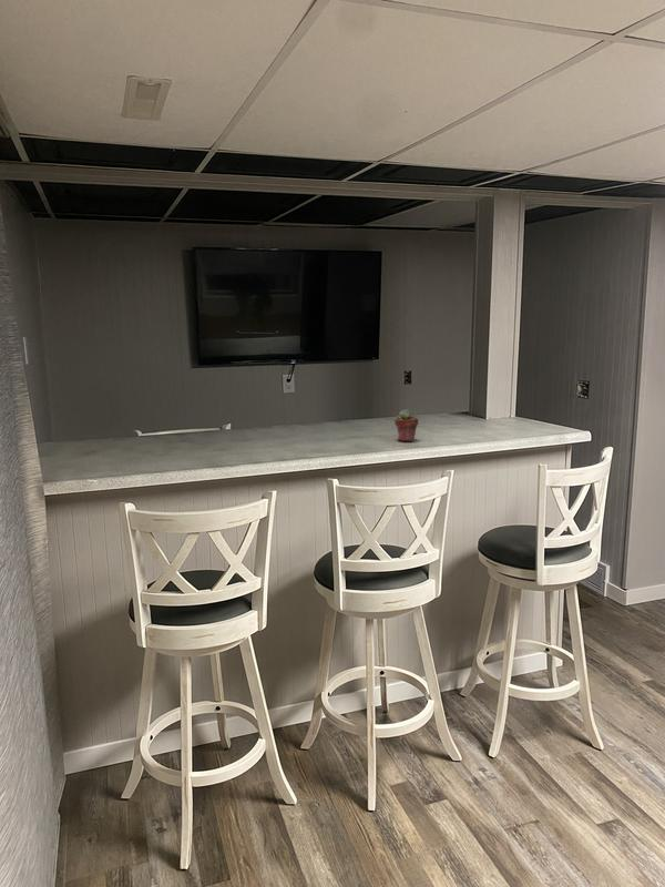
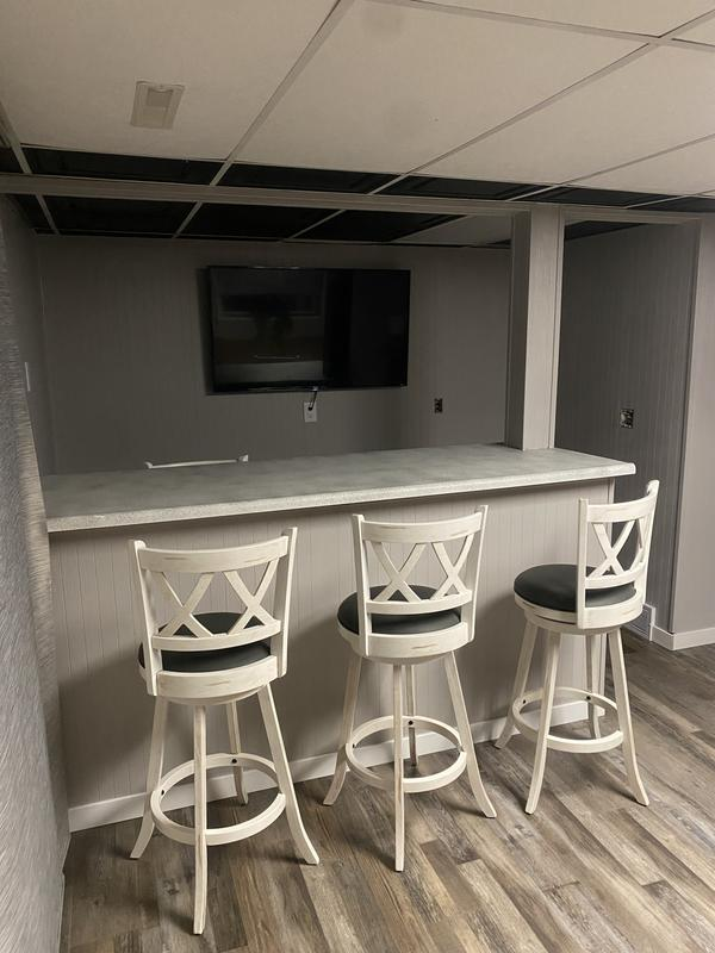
- potted succulent [393,409,419,442]
